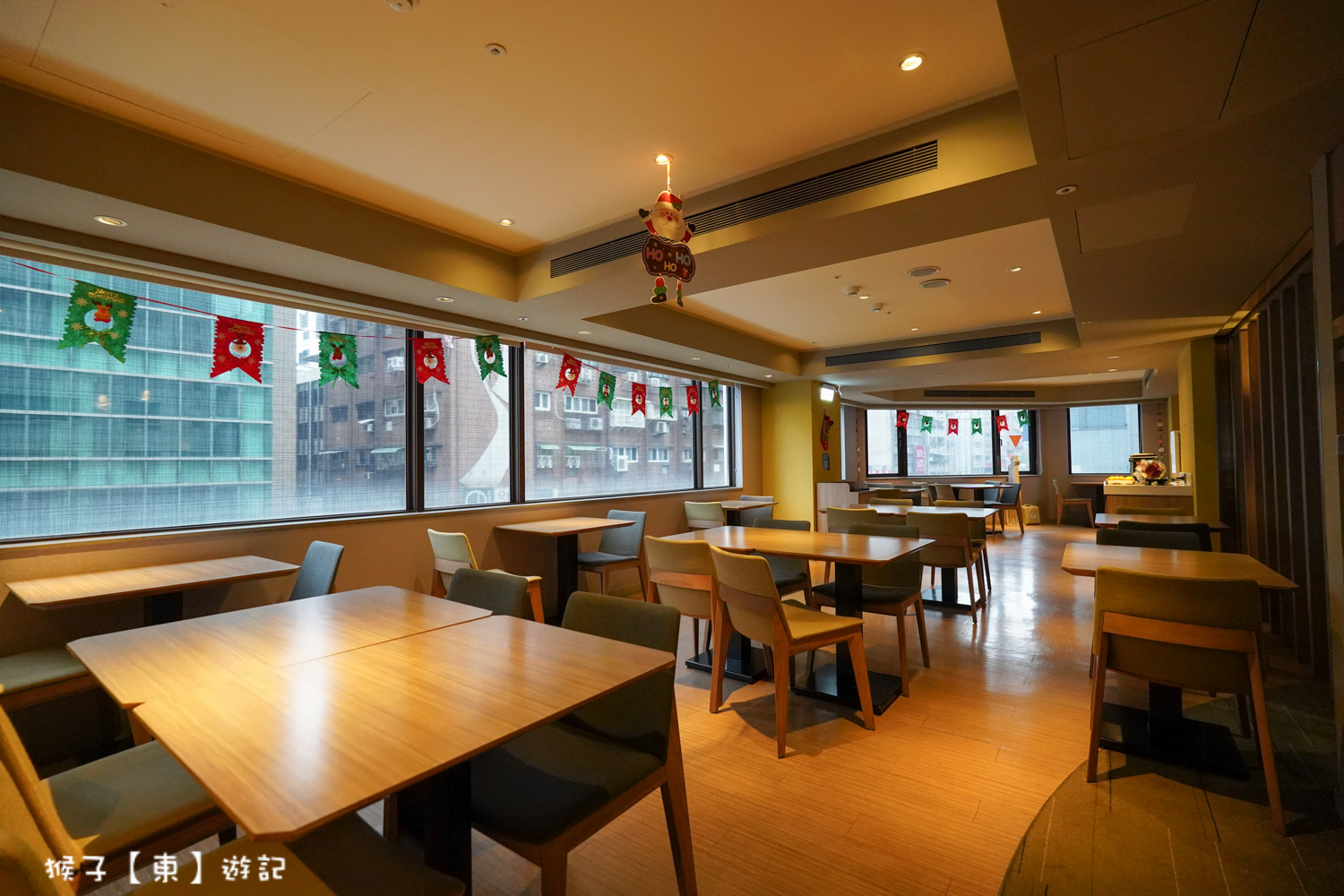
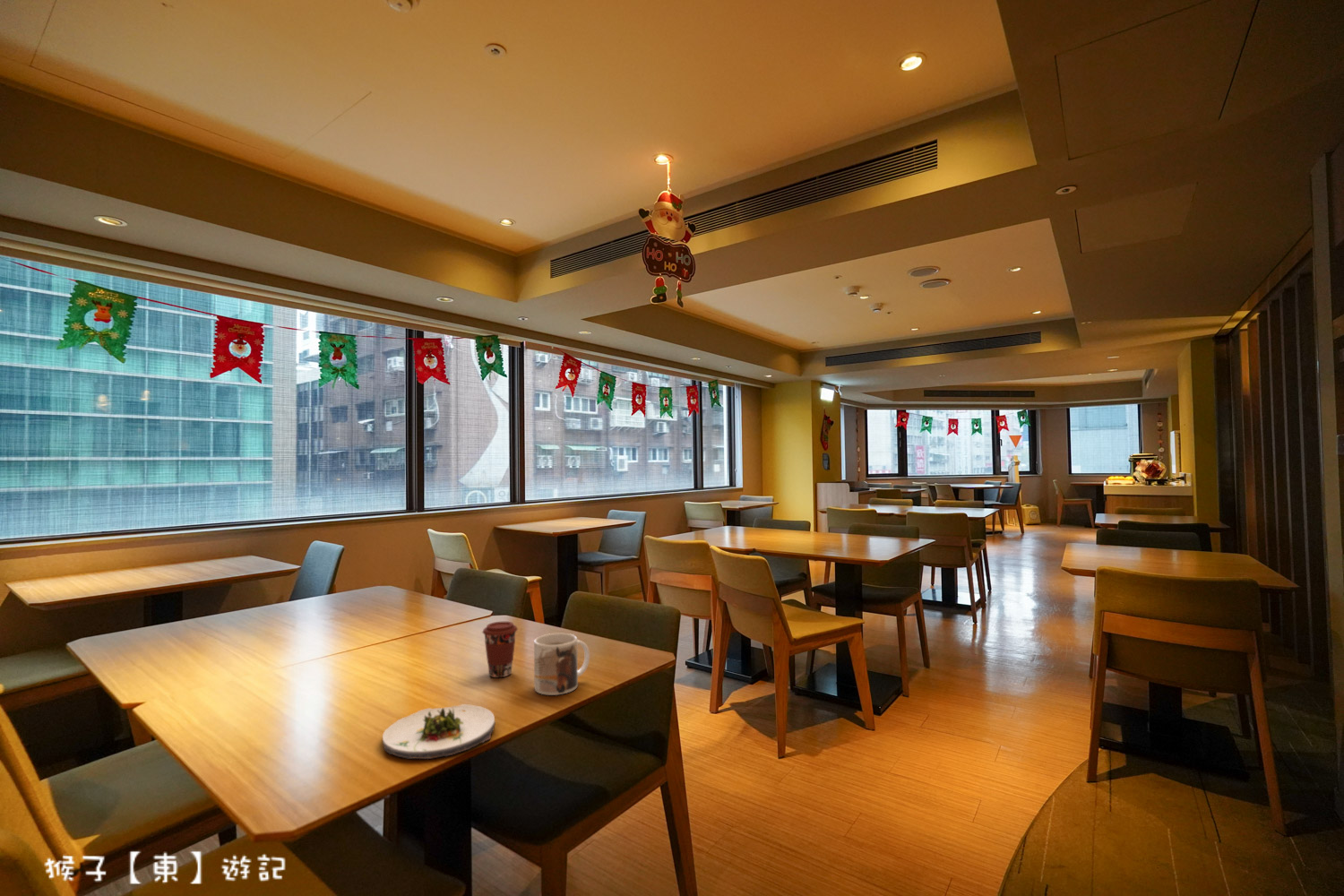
+ coffee cup [481,621,519,678]
+ mug [533,633,590,696]
+ salad plate [382,703,496,760]
